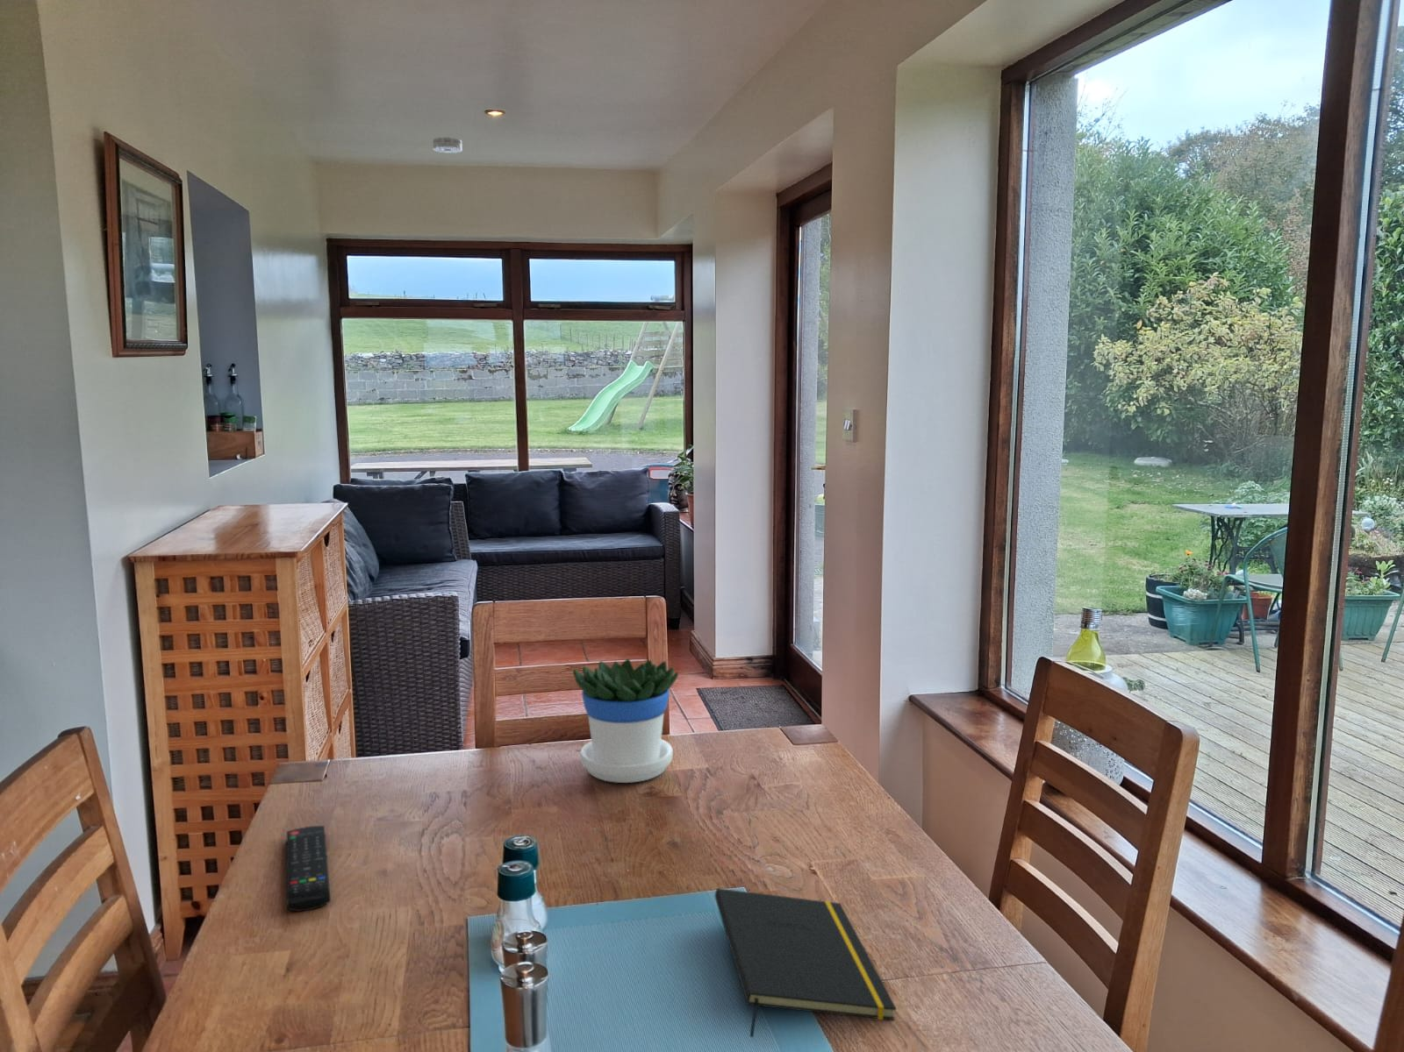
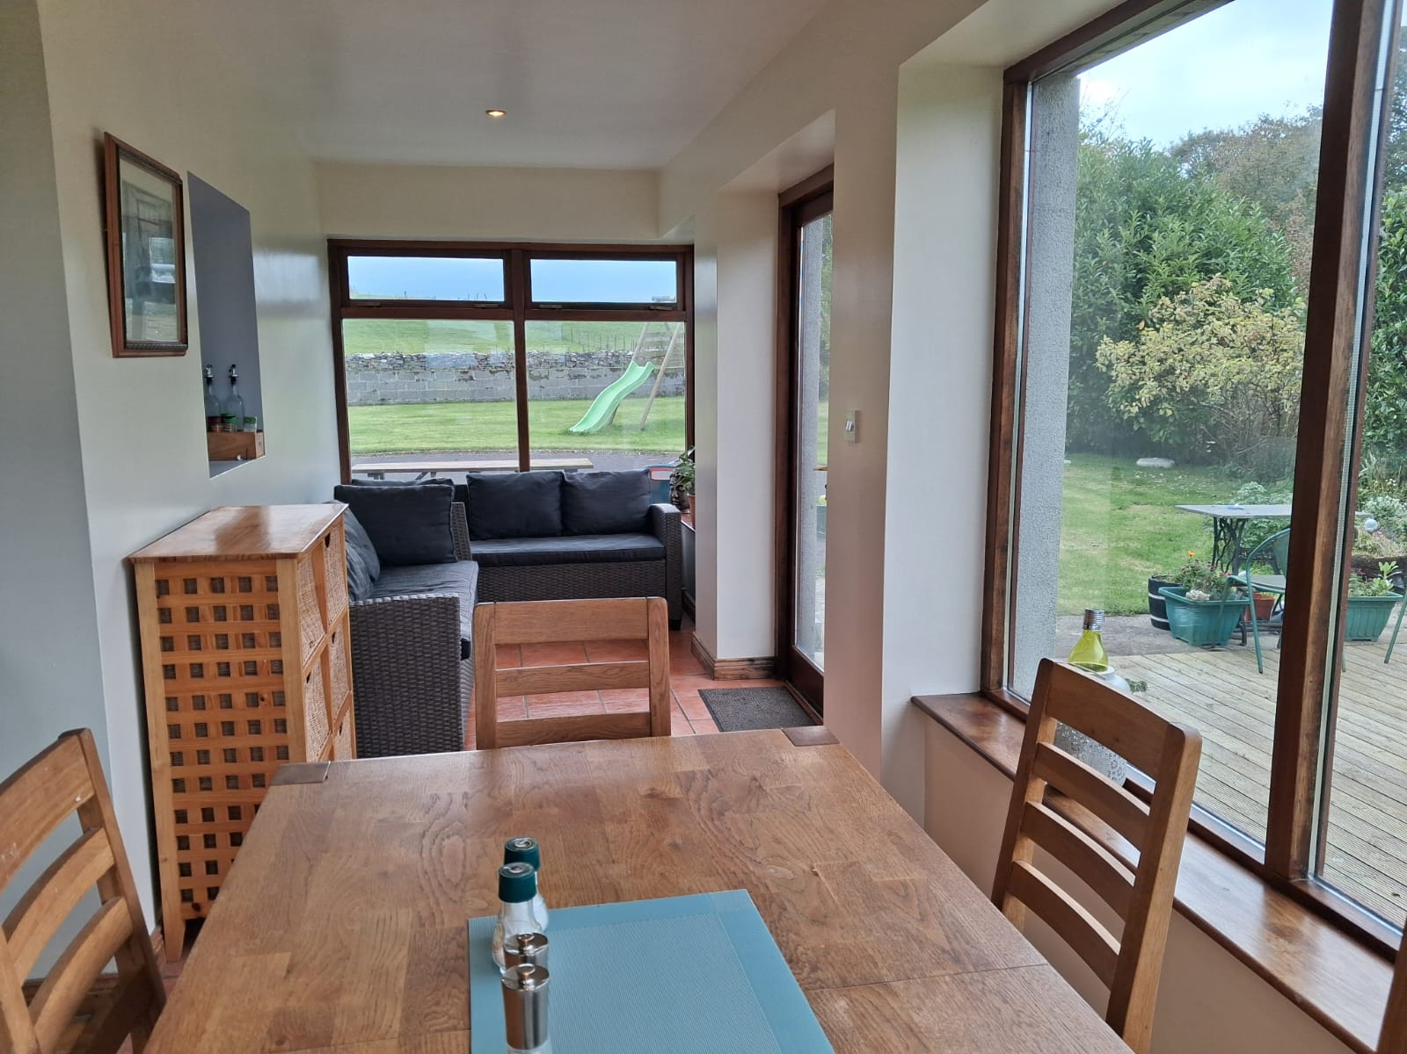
- remote control [286,825,332,913]
- notepad [714,887,898,1038]
- smoke detector [432,136,462,154]
- flowerpot [573,658,679,783]
